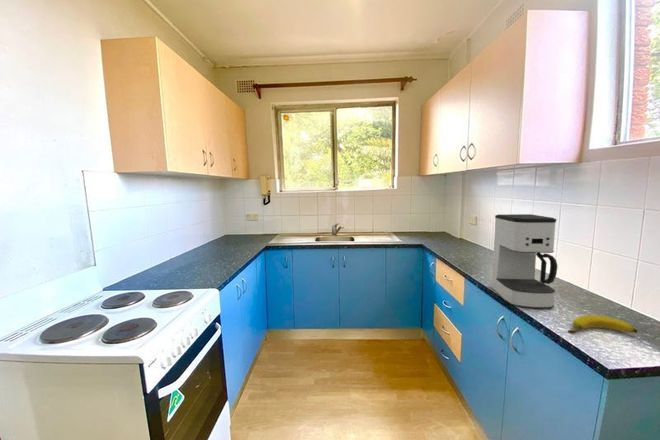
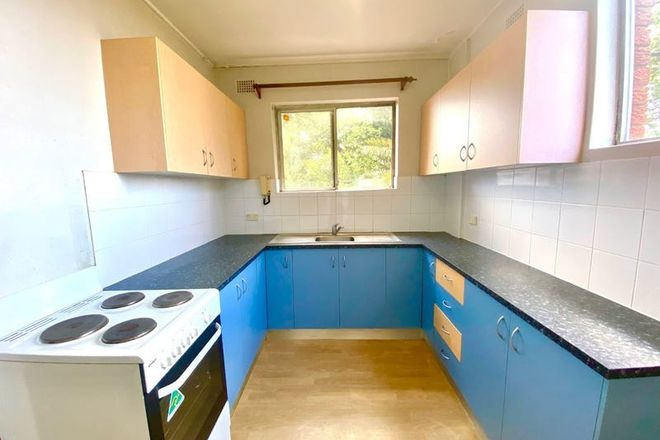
- banana [566,314,638,334]
- coffee maker [490,213,559,310]
